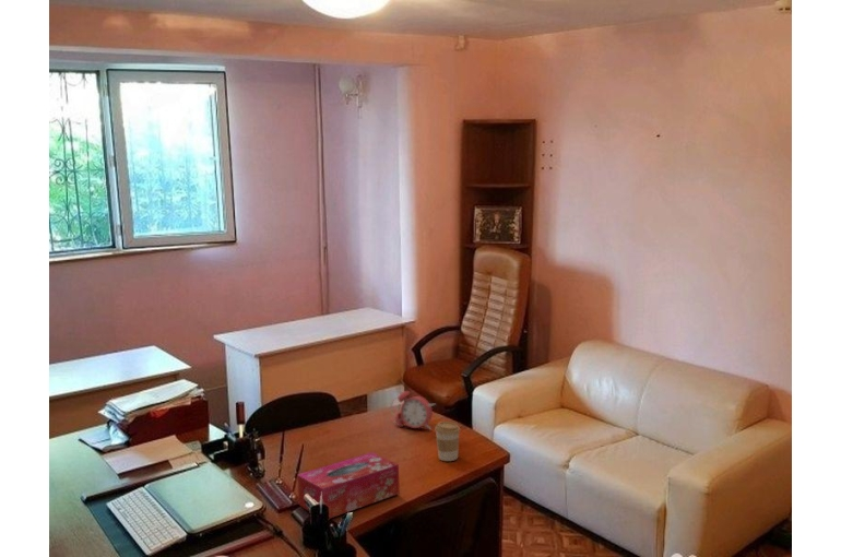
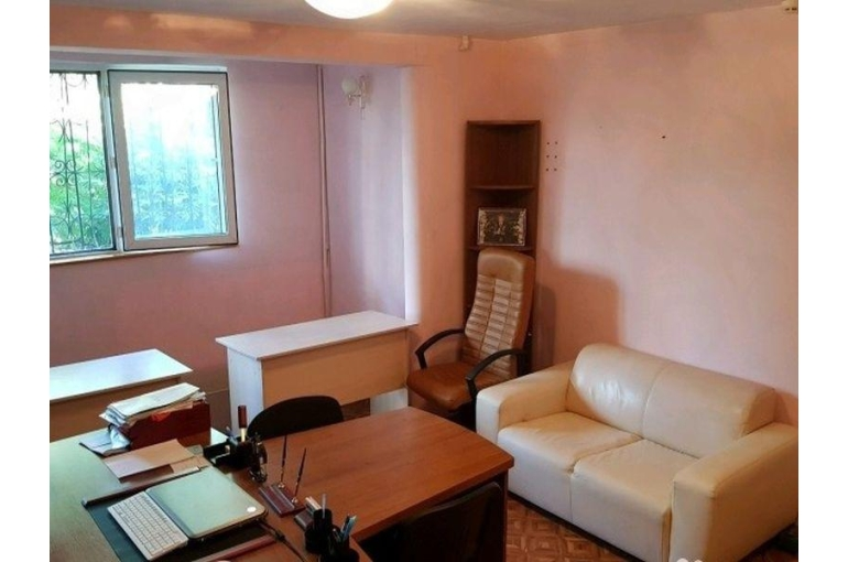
- tissue box [296,452,401,519]
- coffee cup [434,420,461,462]
- alarm clock [389,390,437,431]
